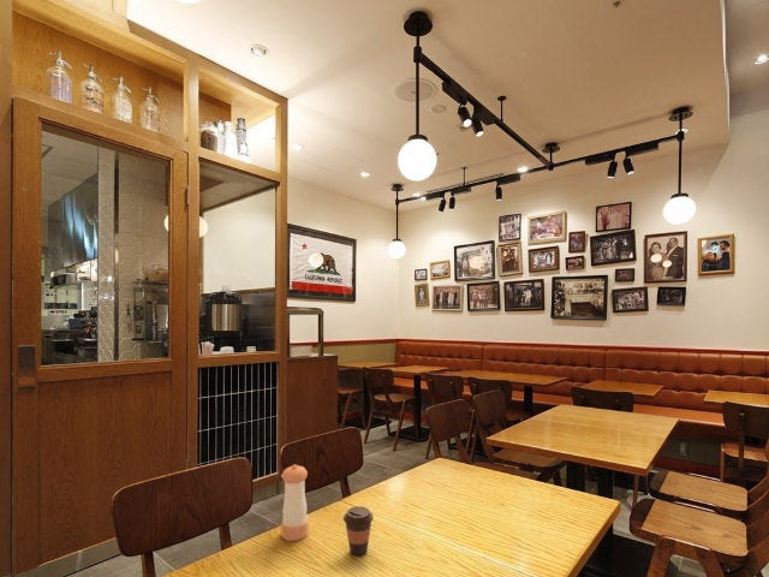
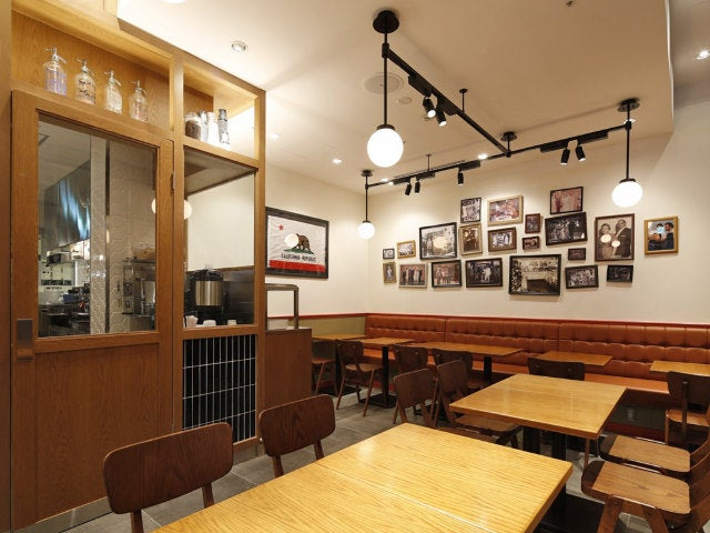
- coffee cup [342,505,375,557]
- pepper shaker [280,464,309,542]
